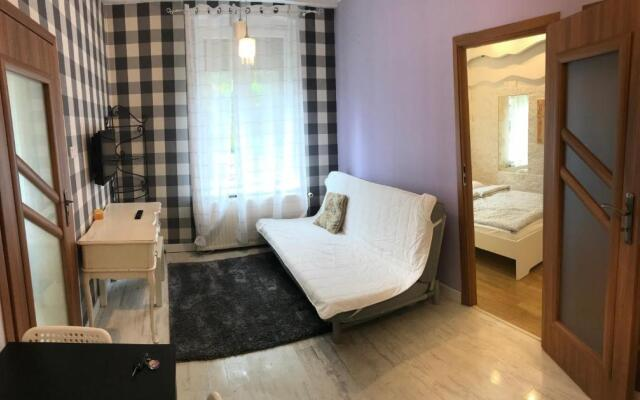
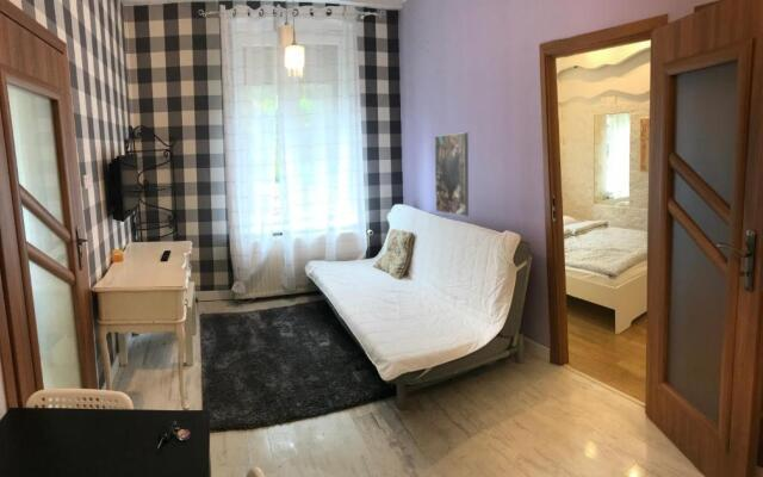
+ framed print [434,131,470,217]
